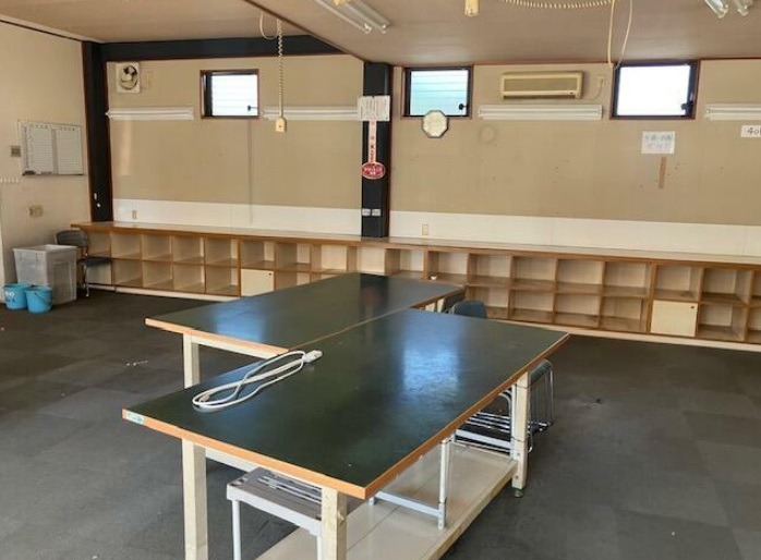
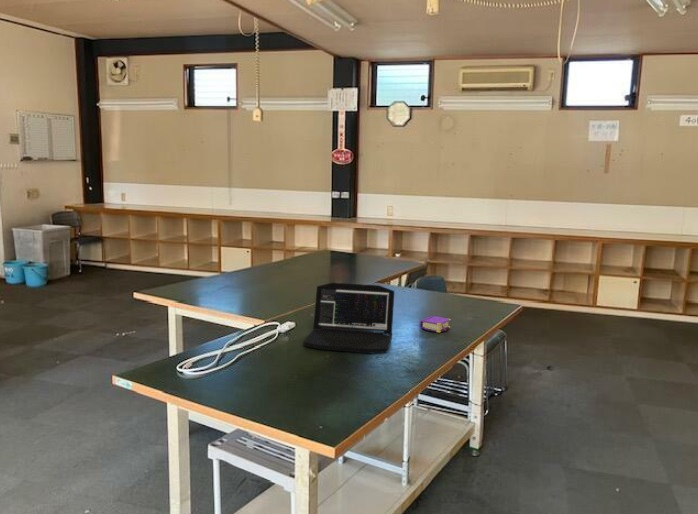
+ book [419,315,452,334]
+ laptop [302,282,395,354]
